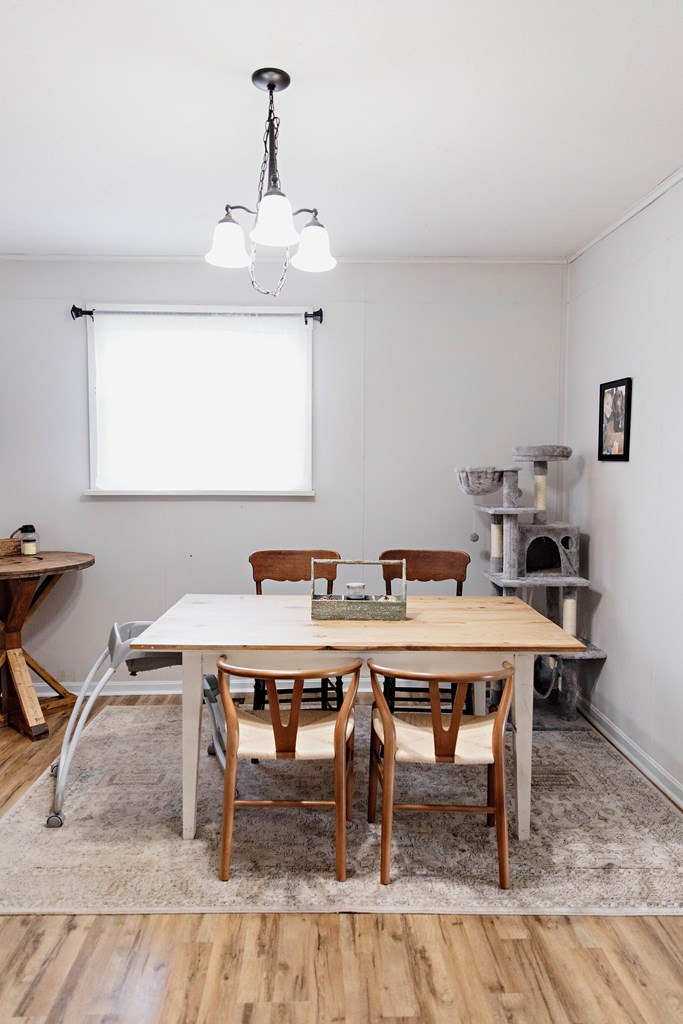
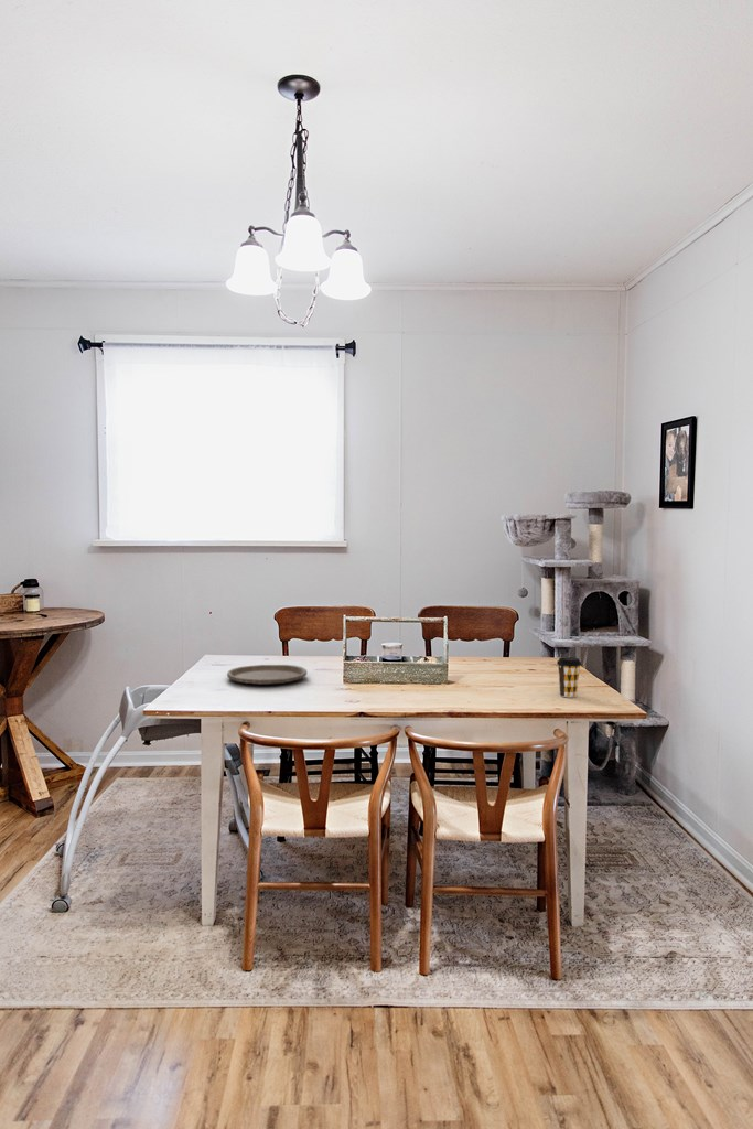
+ plate [226,664,308,686]
+ coffee cup [556,656,582,698]
